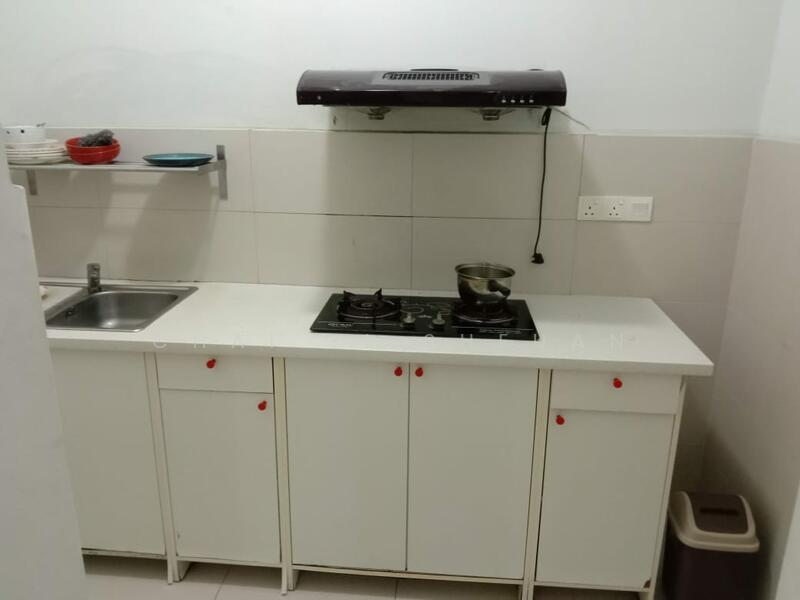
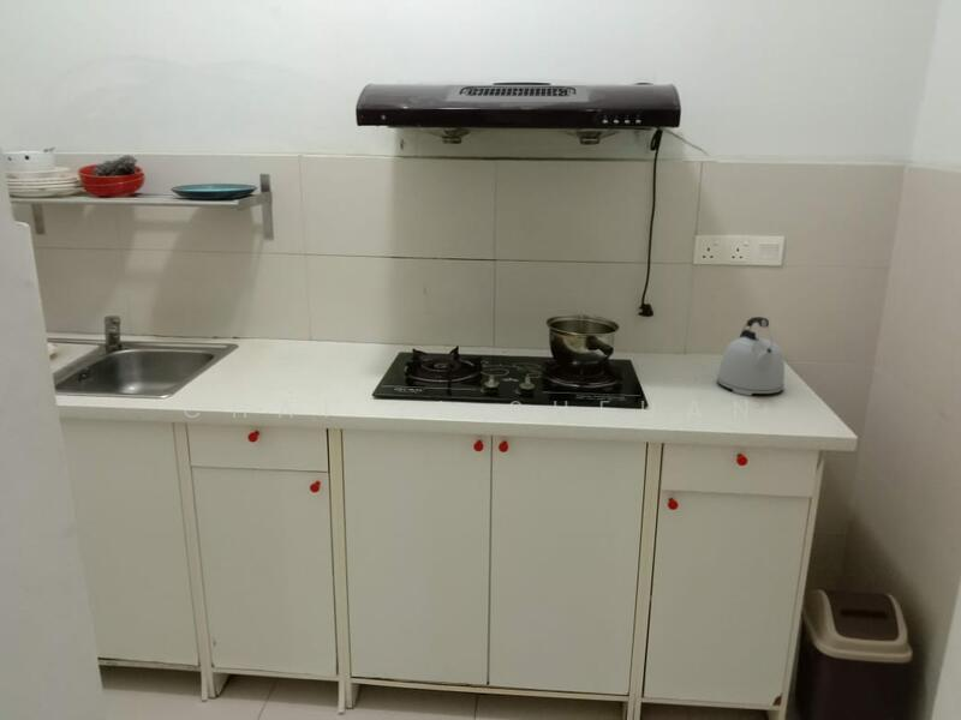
+ kettle [716,316,786,397]
